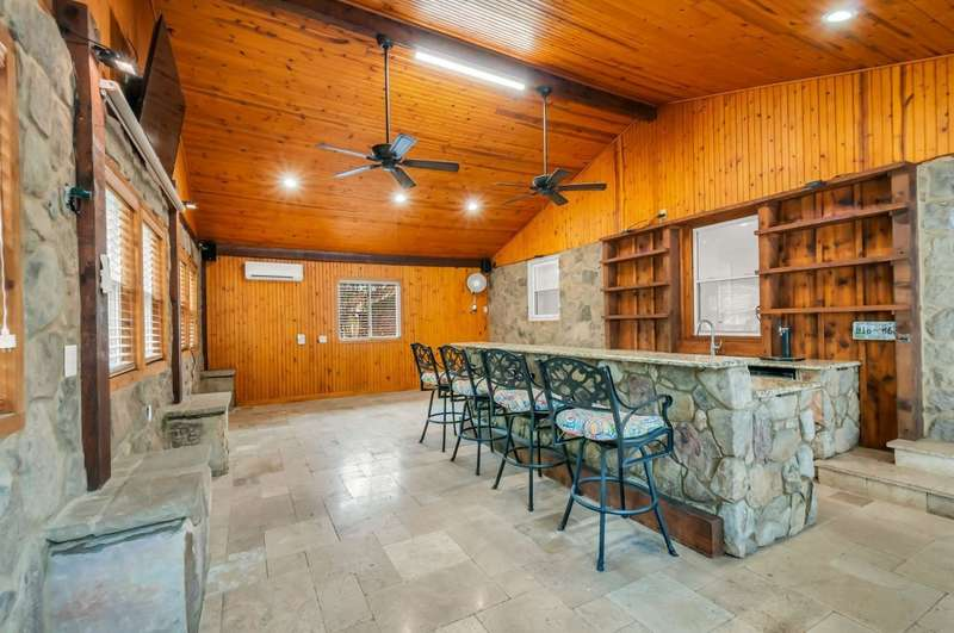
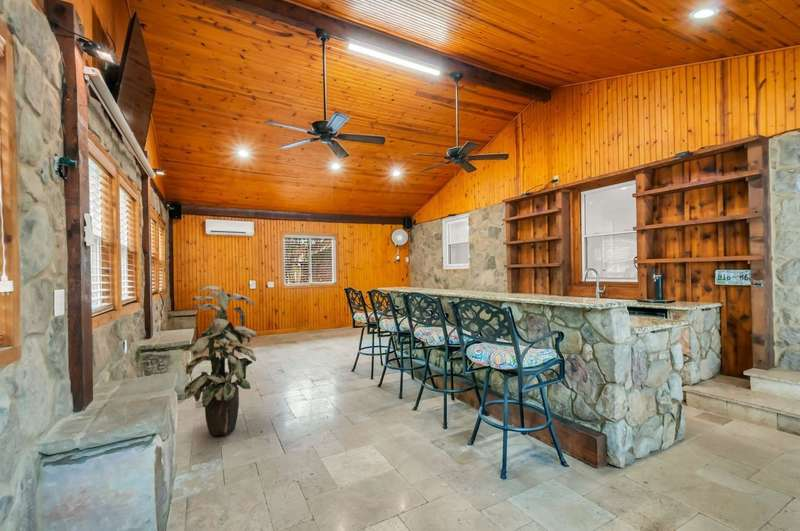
+ indoor plant [175,285,258,436]
